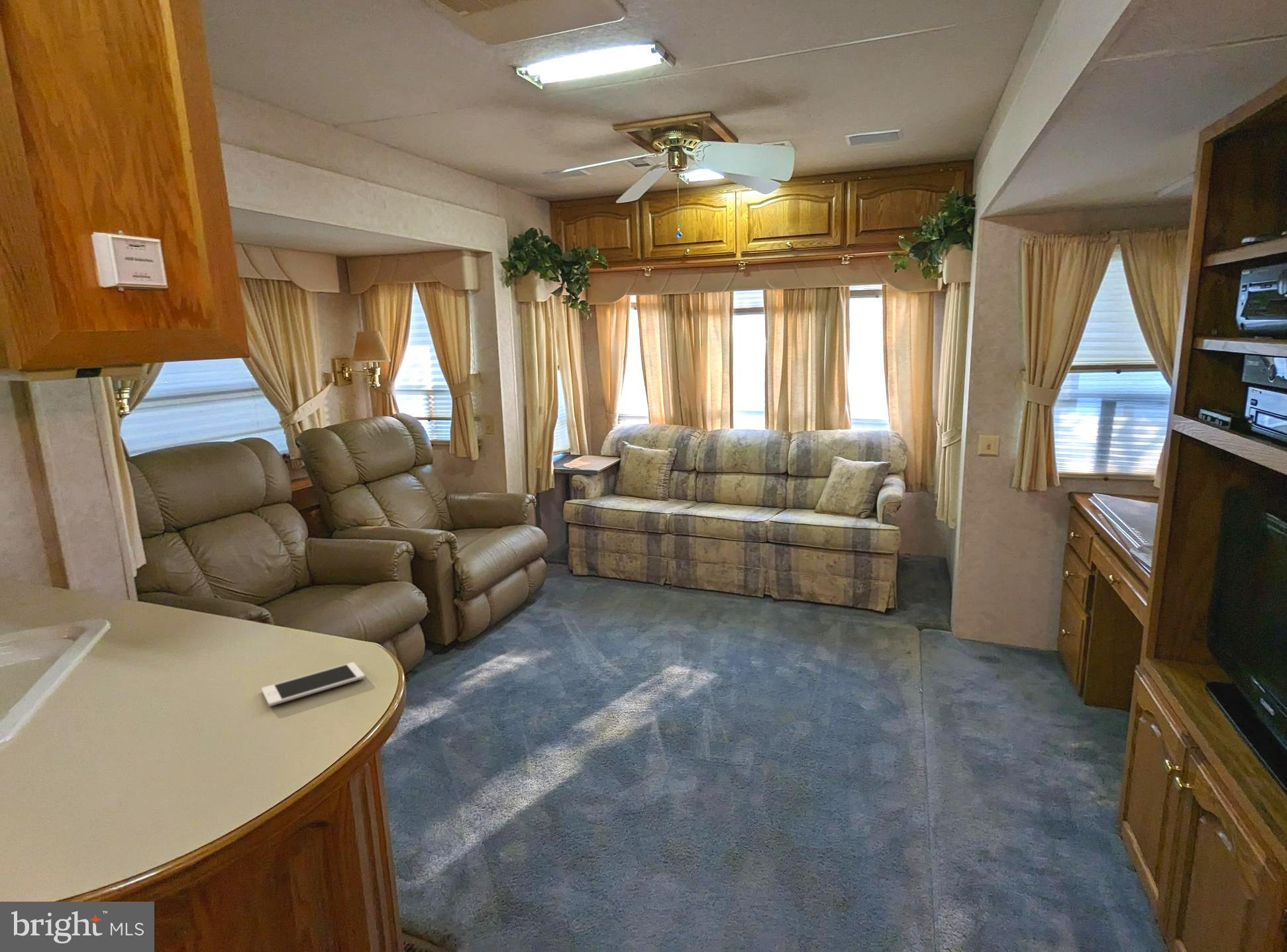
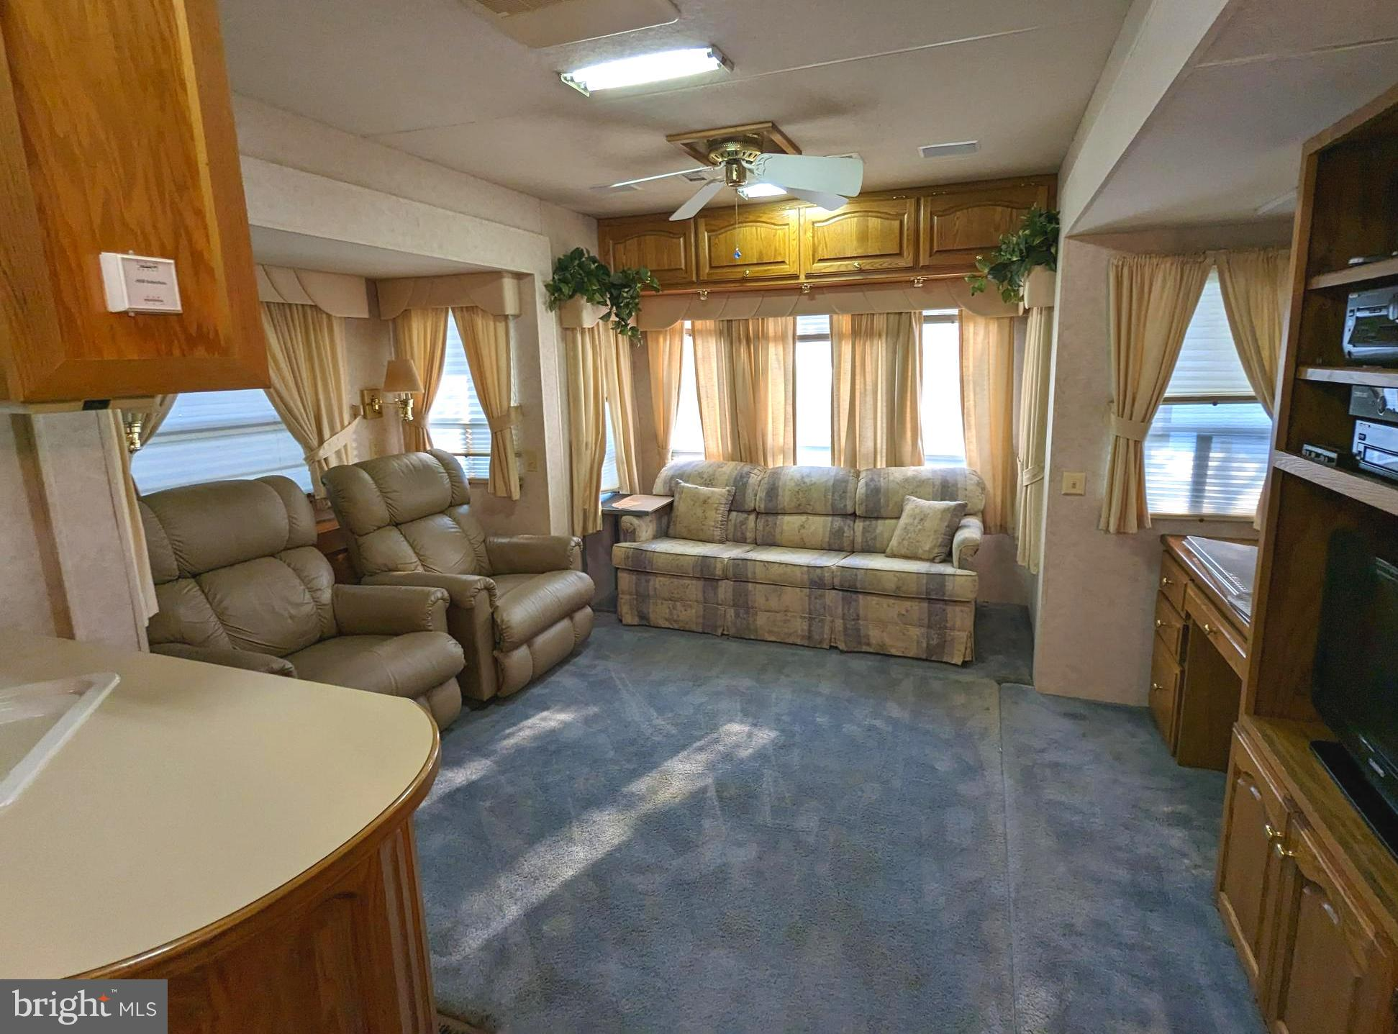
- cell phone [261,662,366,707]
